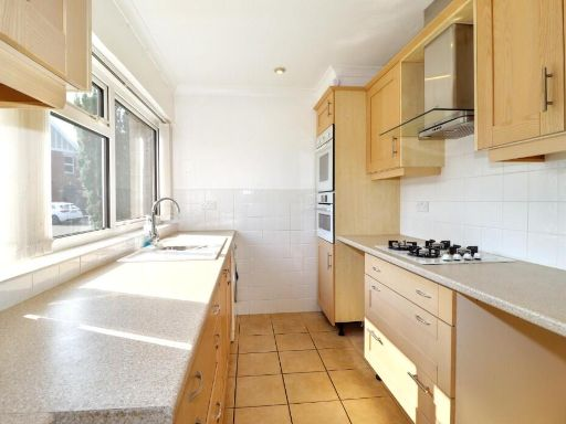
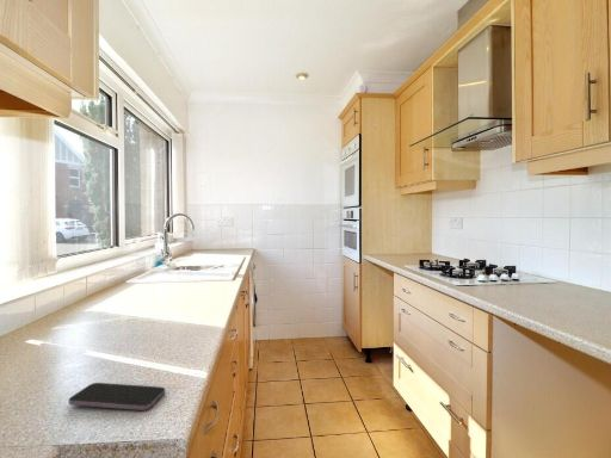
+ smartphone [68,382,166,411]
